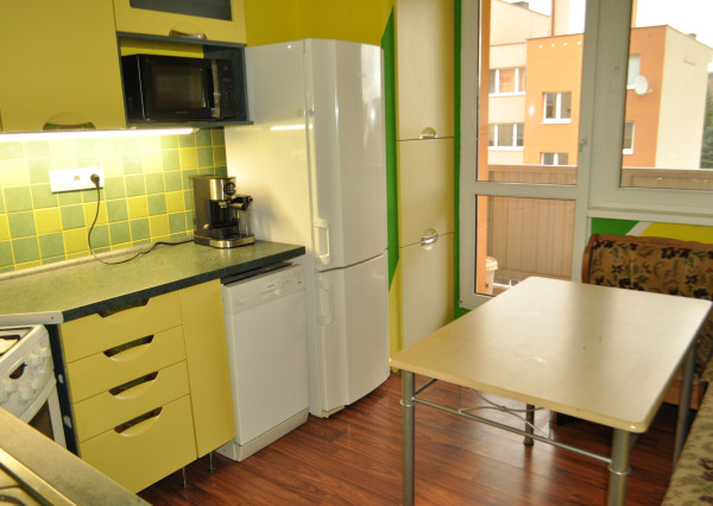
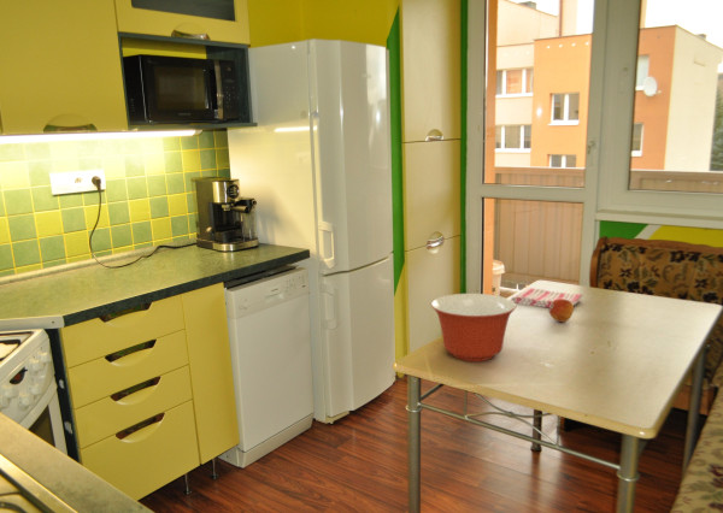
+ dish towel [510,287,584,308]
+ fruit [548,299,575,324]
+ mixing bowl [430,293,517,362]
